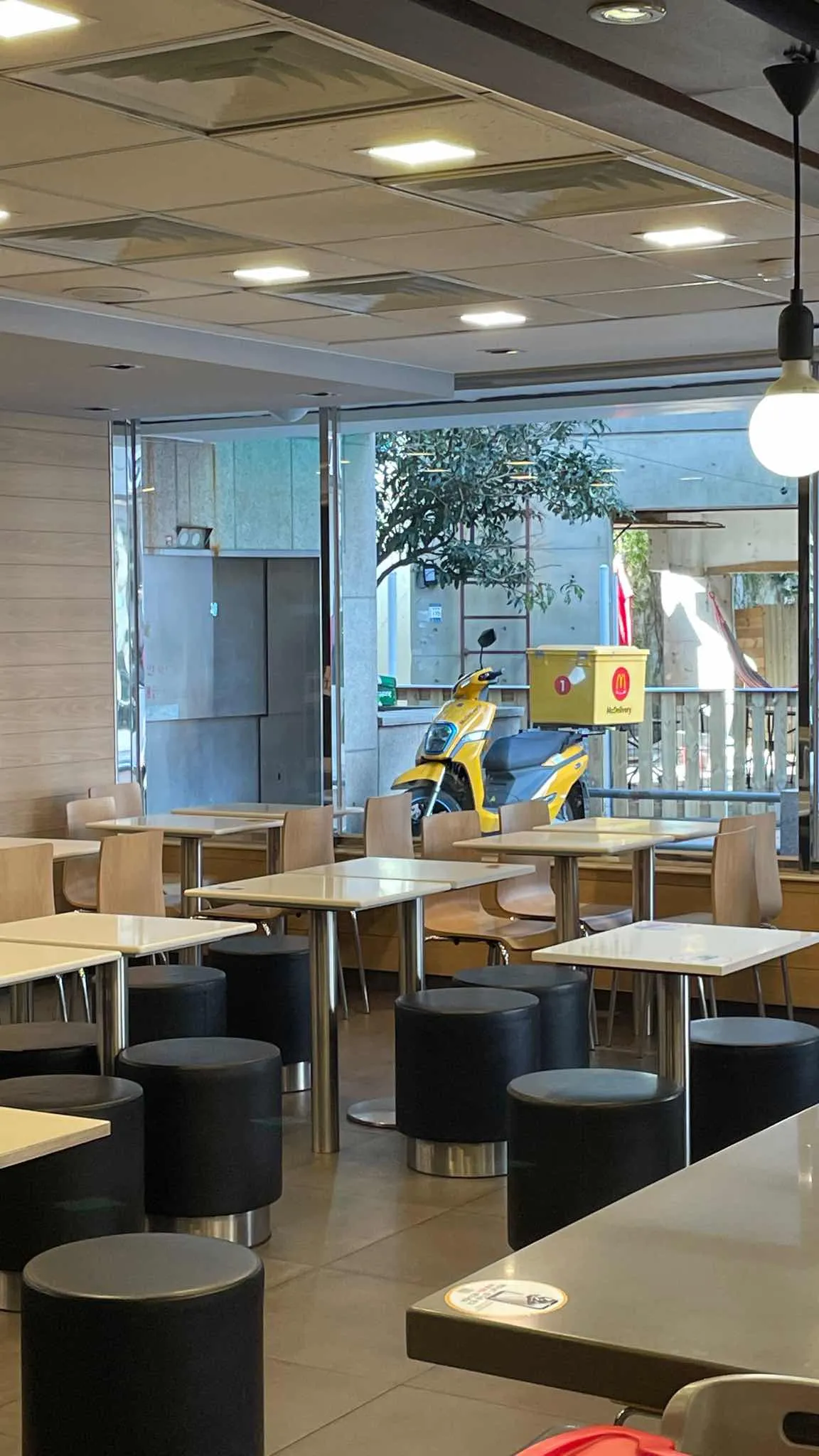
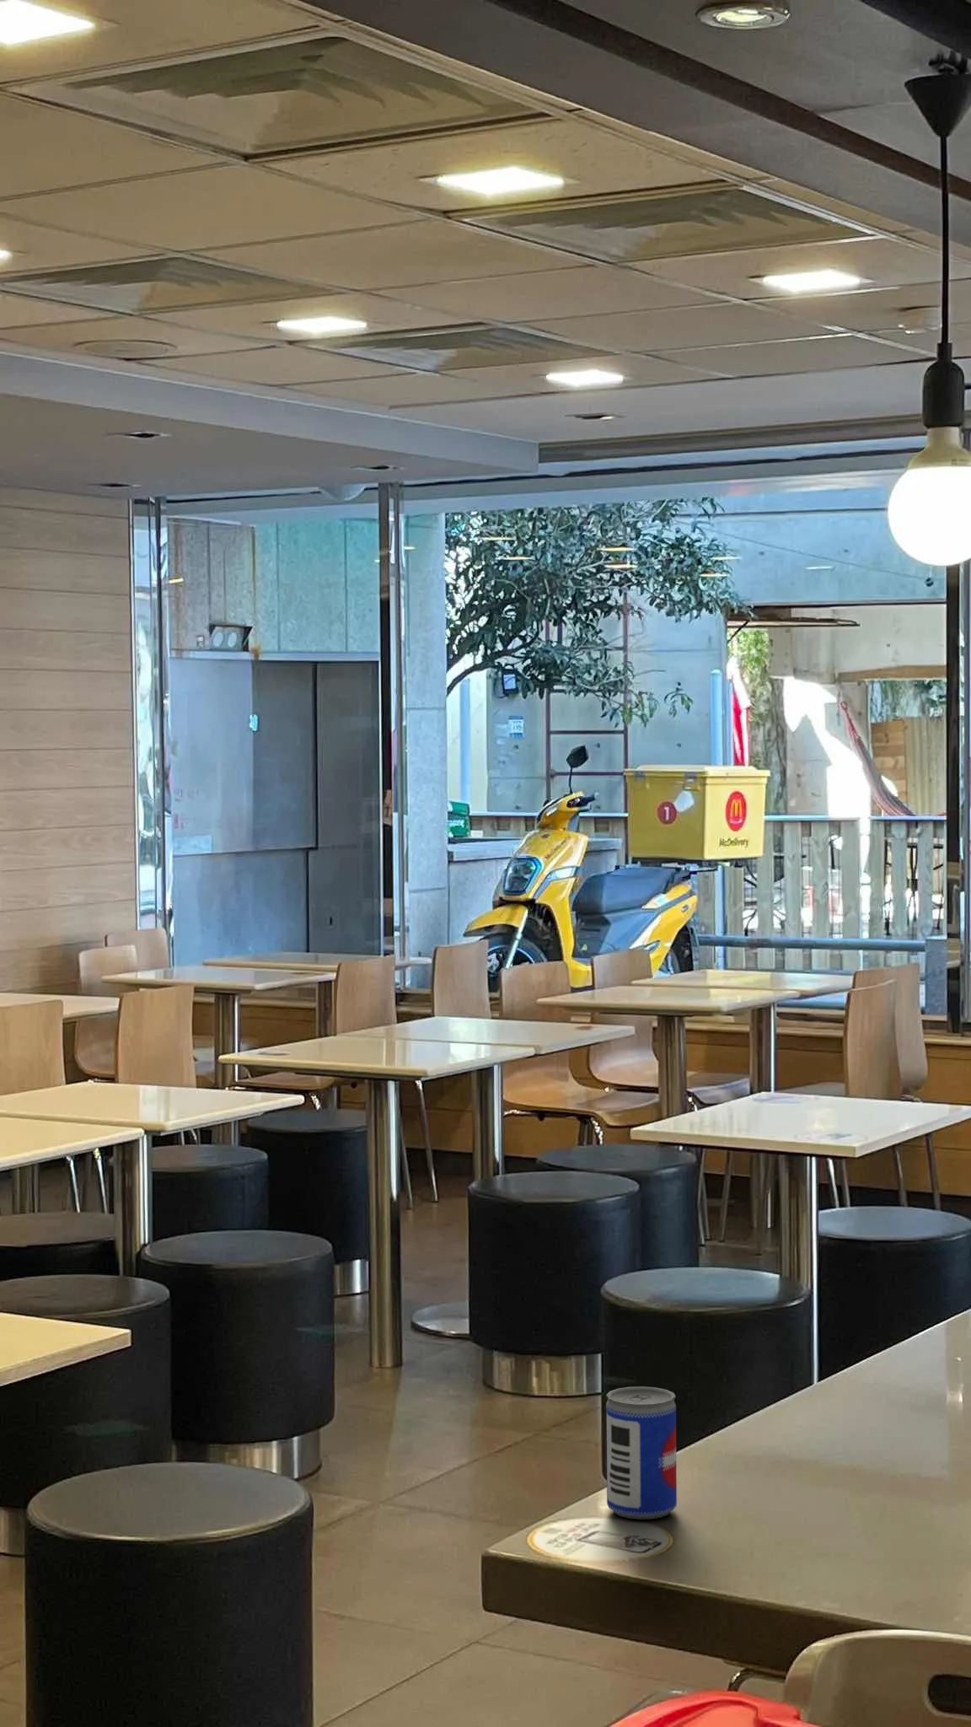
+ beer can [605,1385,678,1521]
